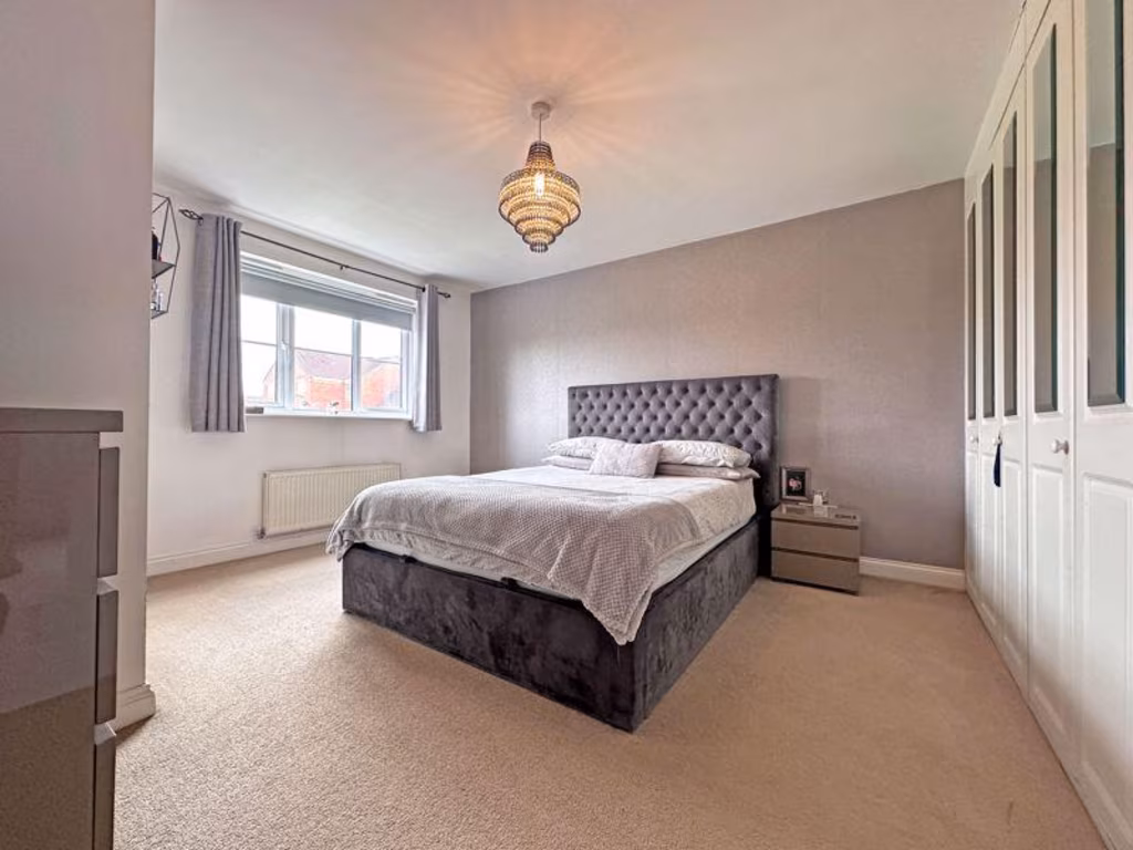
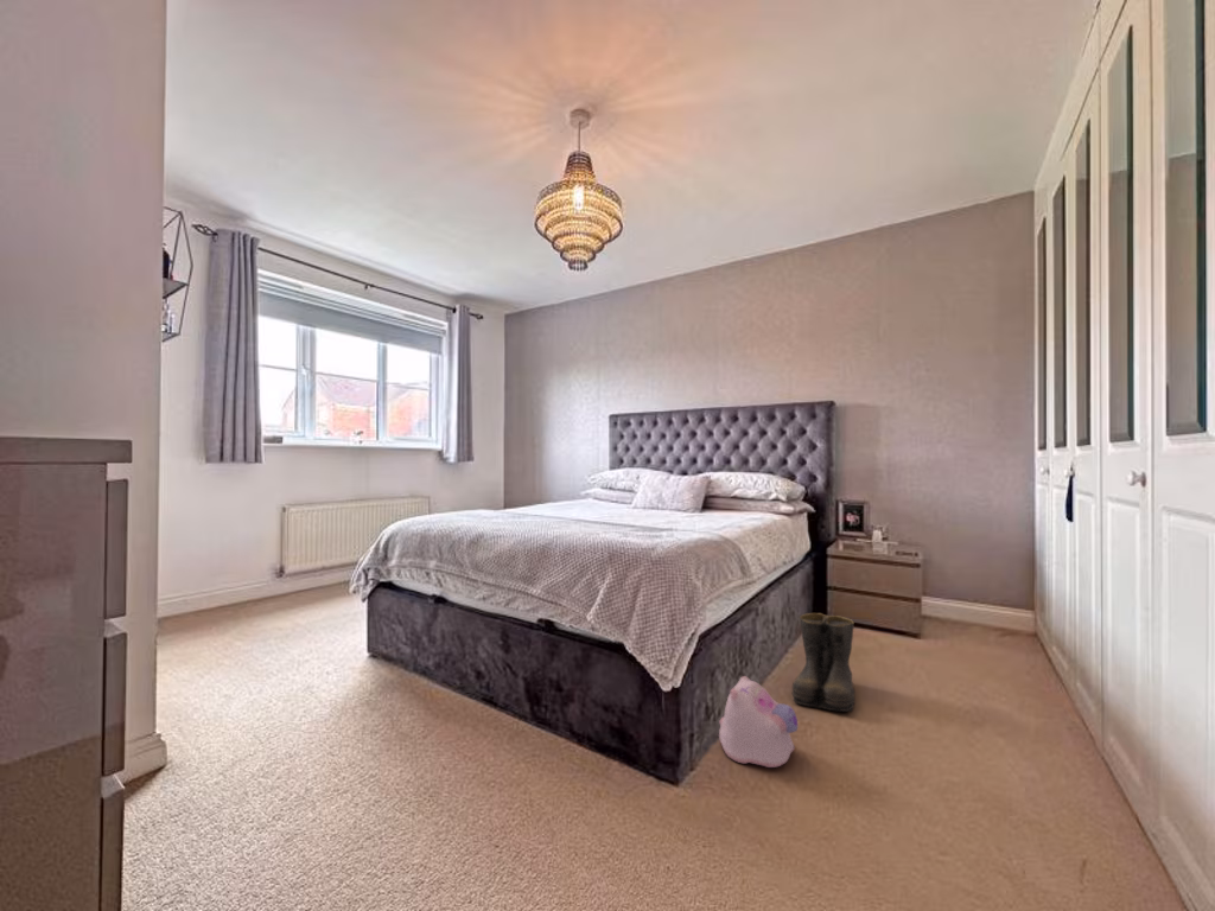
+ boots [791,612,855,713]
+ plush toy [718,675,799,769]
